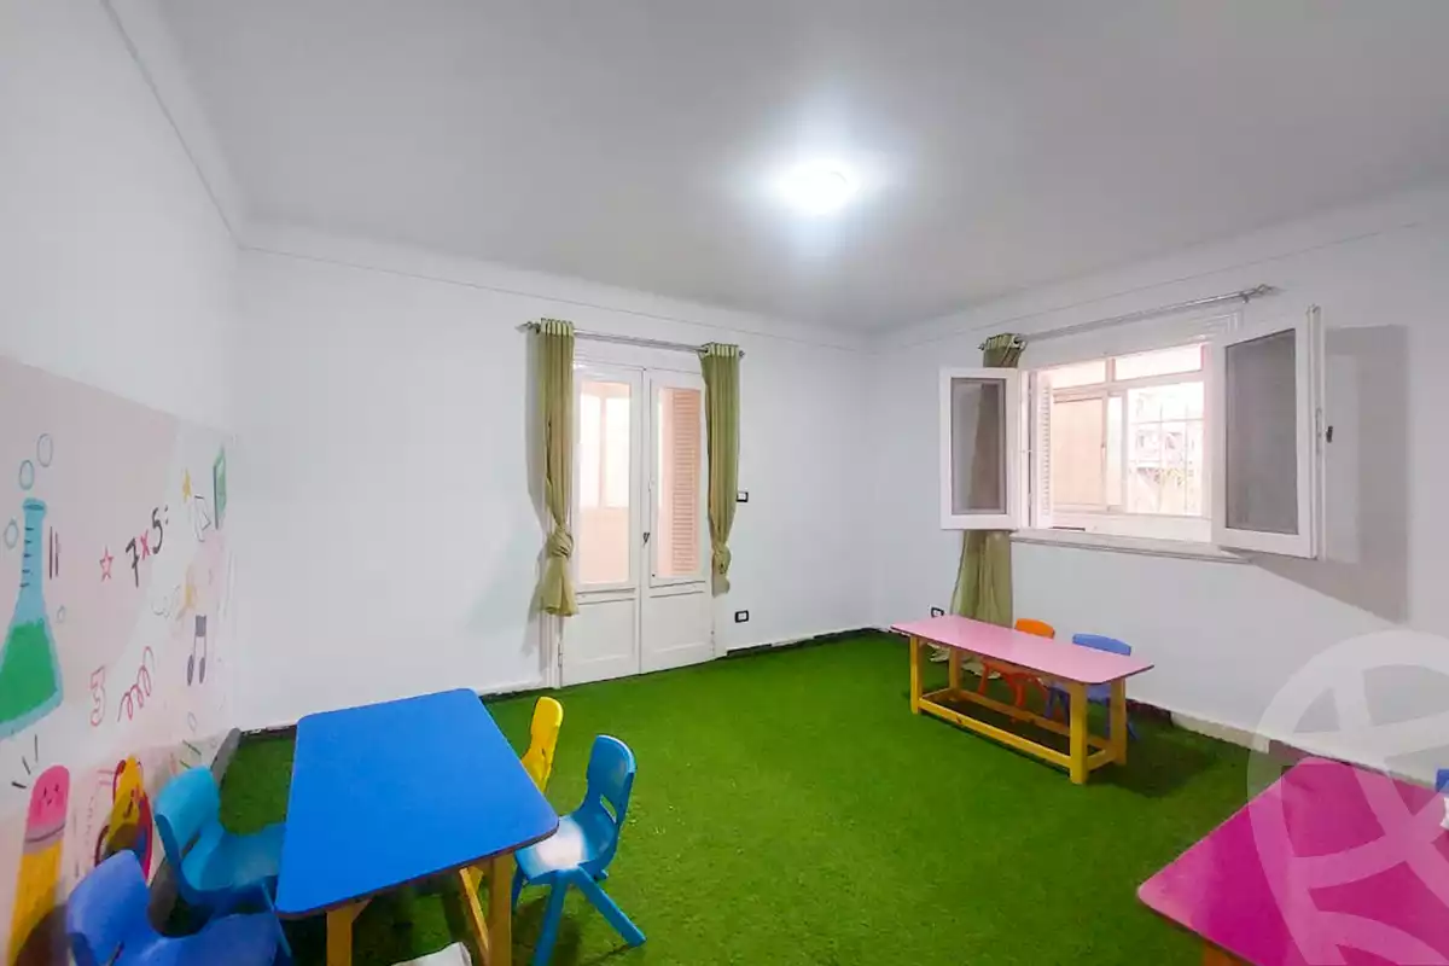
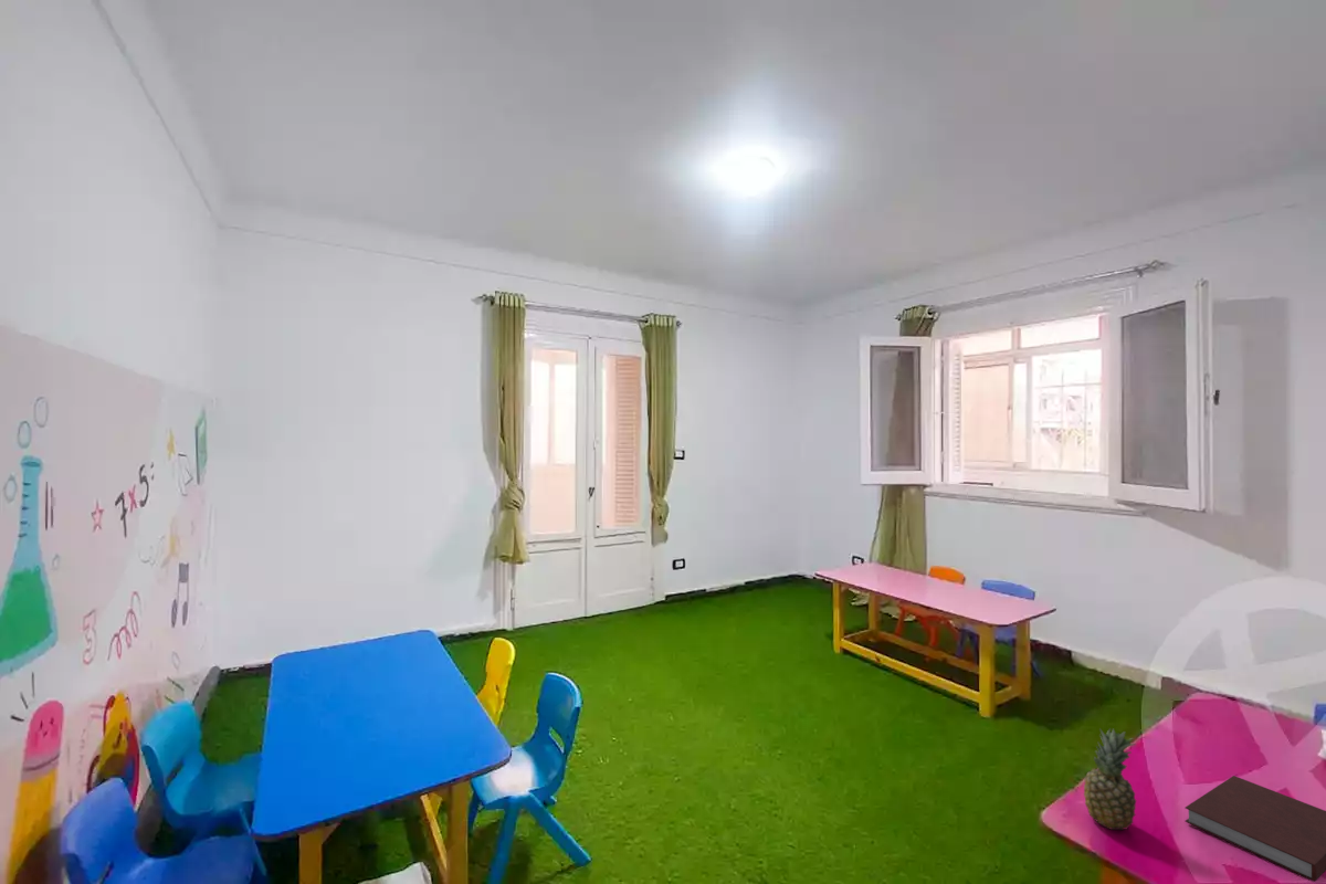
+ notebook [1185,775,1326,883]
+ fruit [1083,727,1137,831]
